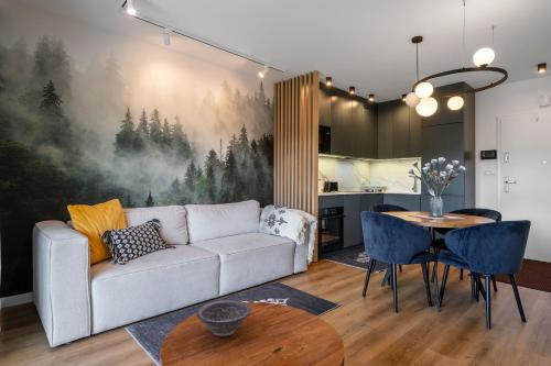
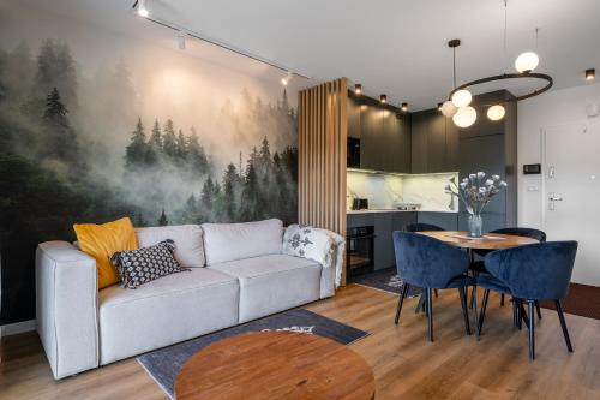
- decorative bowl [196,299,252,337]
